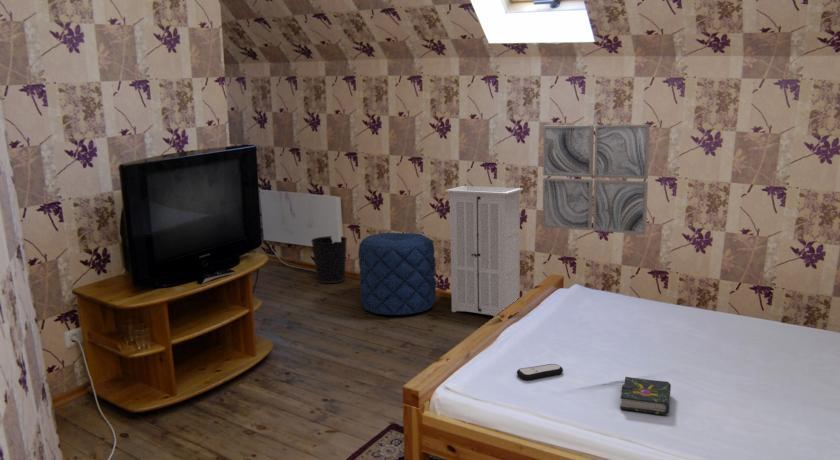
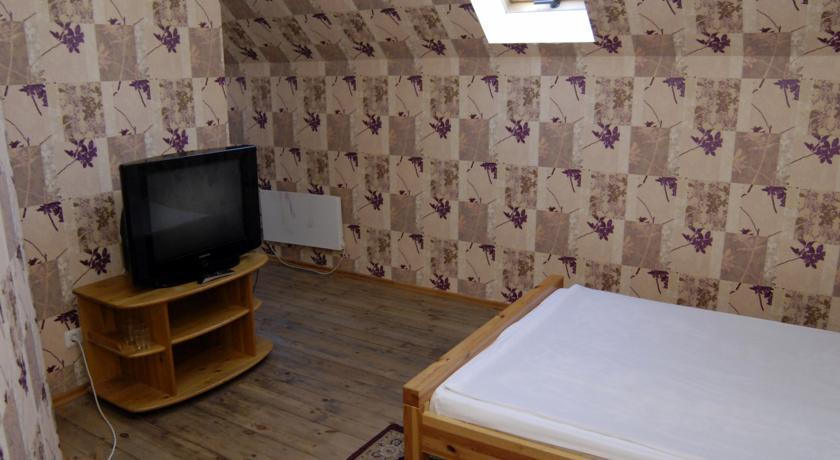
- remote control [516,363,564,381]
- pouf [357,232,437,316]
- wall art [542,124,651,235]
- storage cabinet [444,183,524,317]
- book [619,376,672,416]
- wastebasket [310,235,348,284]
